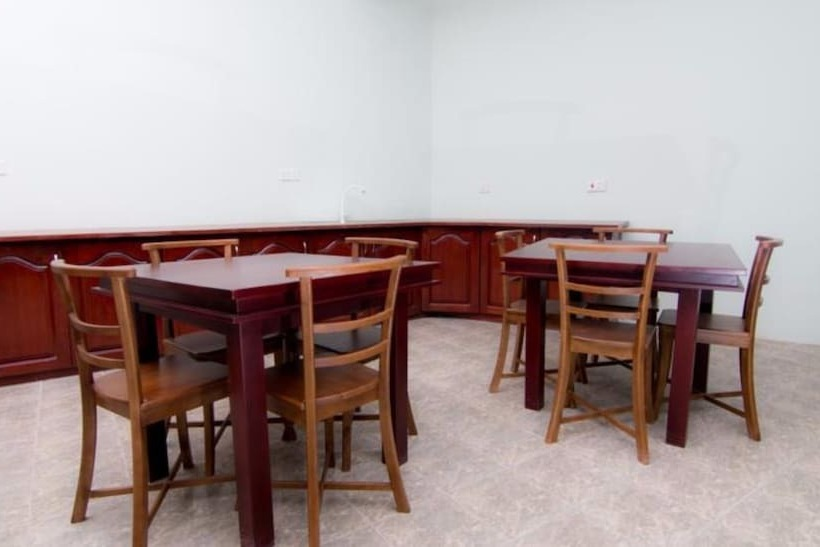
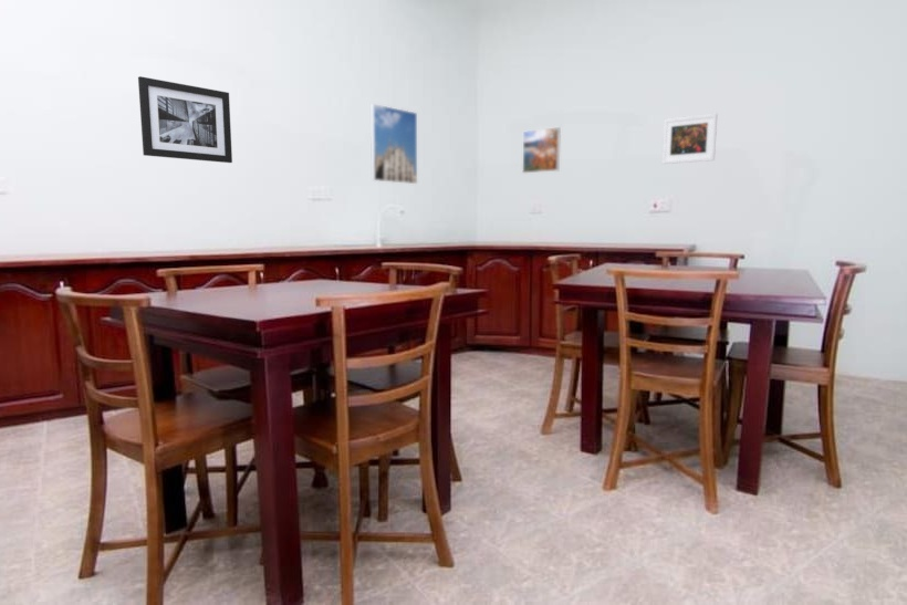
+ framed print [521,126,562,174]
+ wall art [137,75,233,164]
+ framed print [661,112,719,165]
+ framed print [369,103,418,185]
